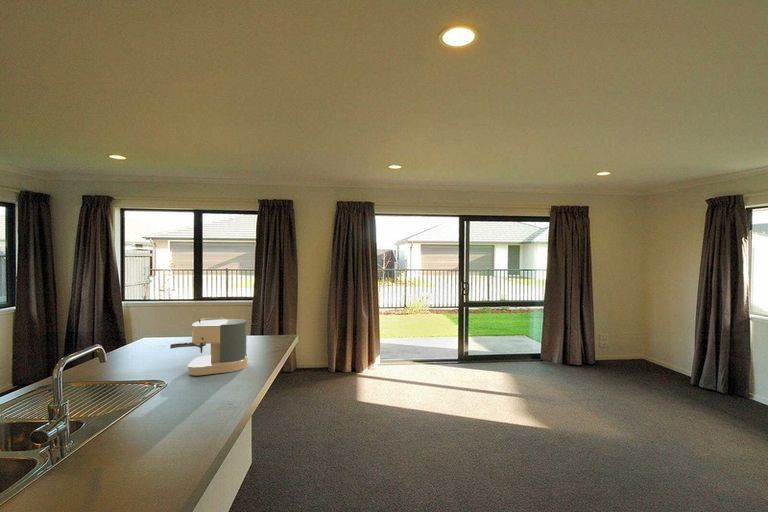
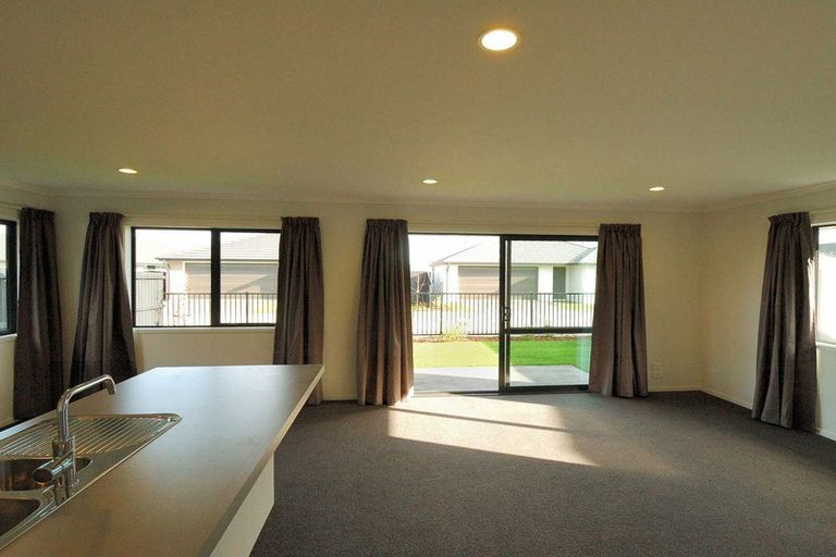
- coffee maker [169,317,249,376]
